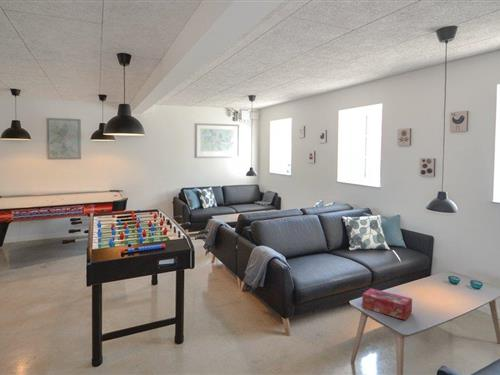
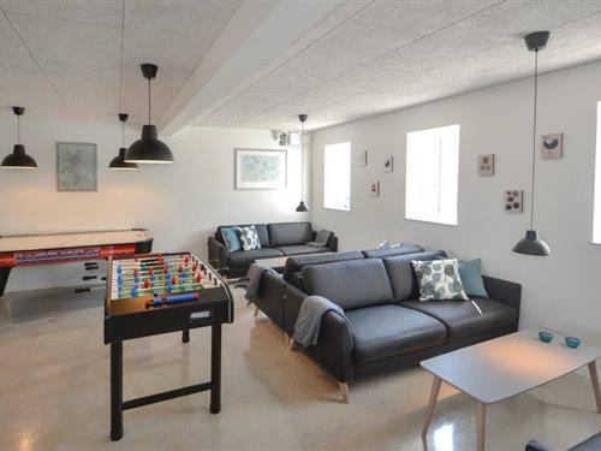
- tissue box [361,287,413,321]
